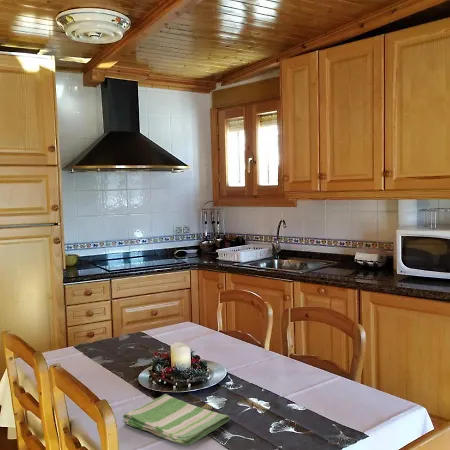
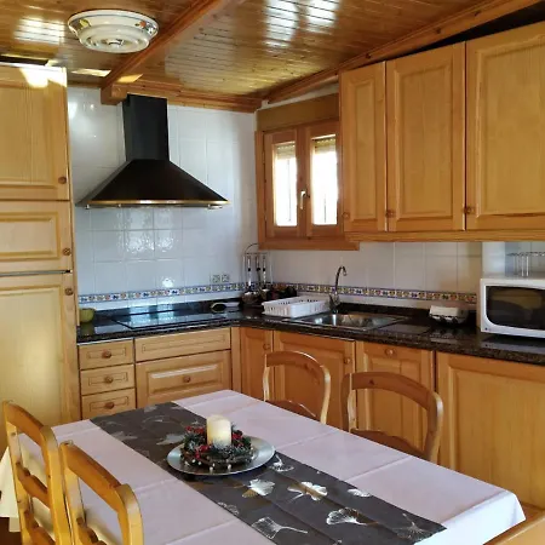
- dish towel [122,393,231,447]
